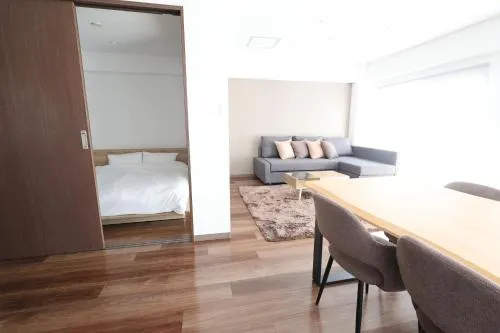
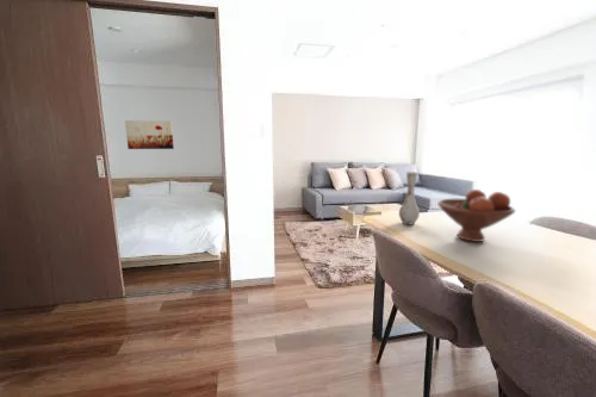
+ wall art [124,119,175,150]
+ fruit bowl [436,188,516,243]
+ vase [398,170,421,225]
